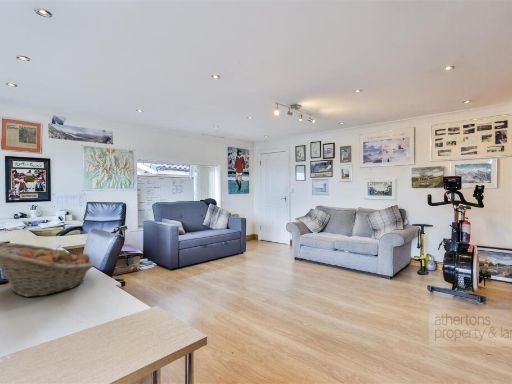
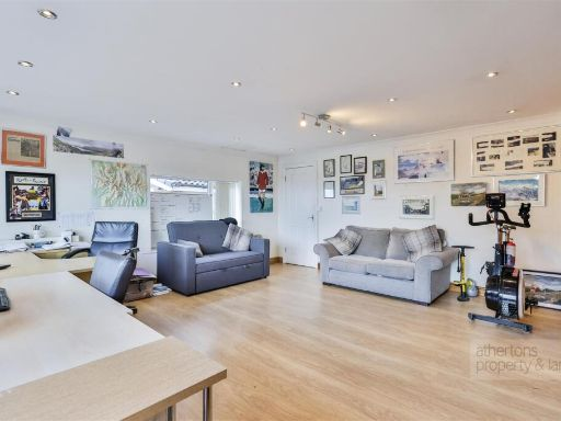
- fruit basket [0,242,95,298]
